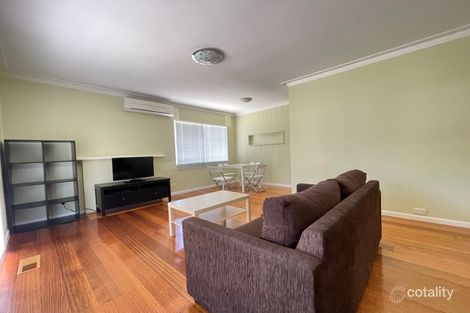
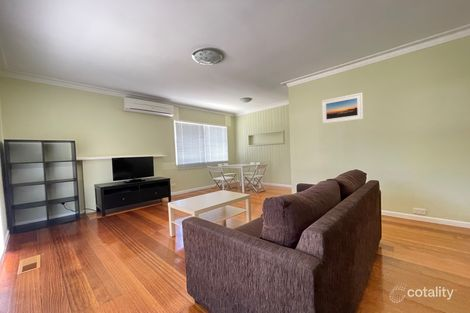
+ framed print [321,92,364,125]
